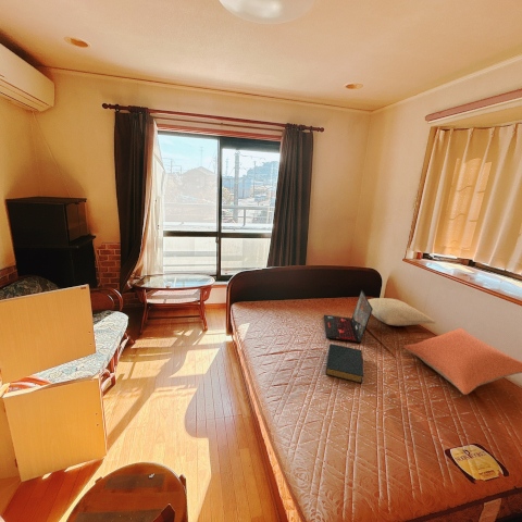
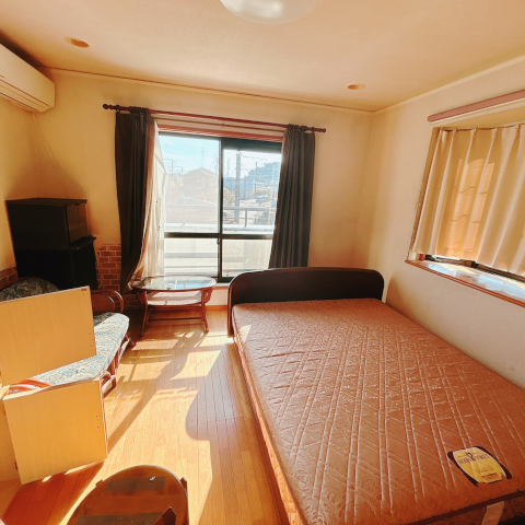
- hardback book [325,343,364,384]
- pillow [368,297,437,327]
- pillow [402,327,522,396]
- laptop [323,289,373,344]
